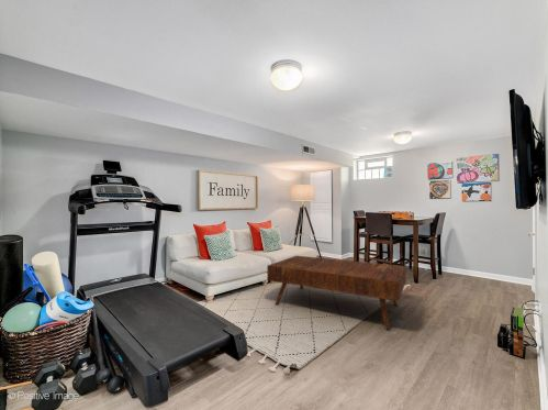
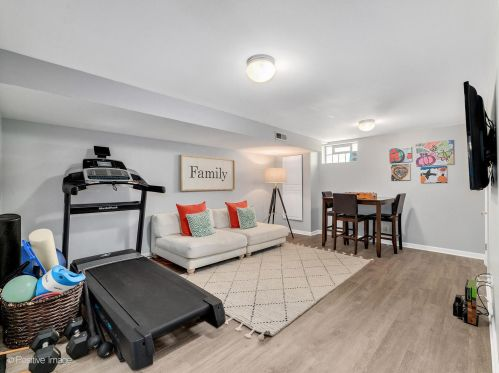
- coffee table [266,255,407,330]
